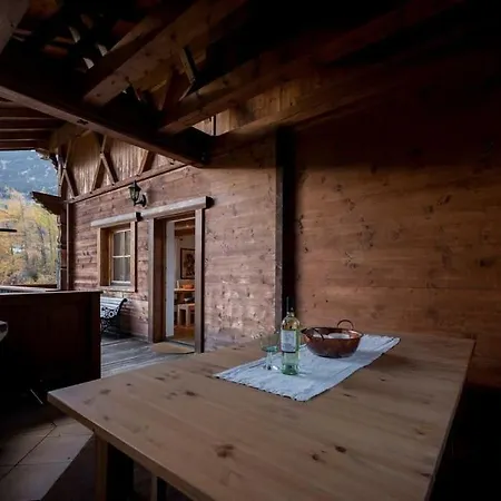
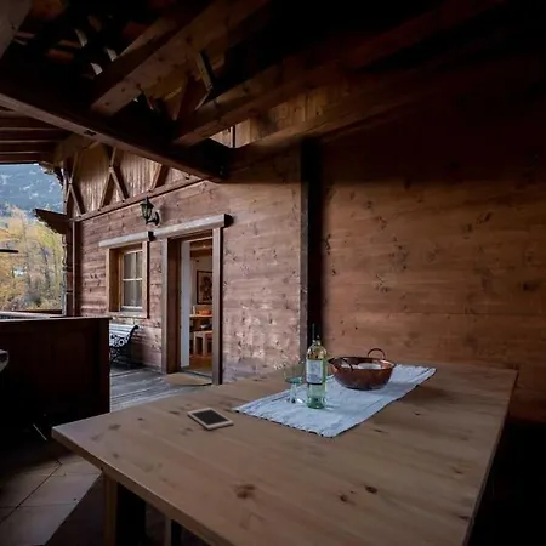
+ cell phone [186,406,234,431]
